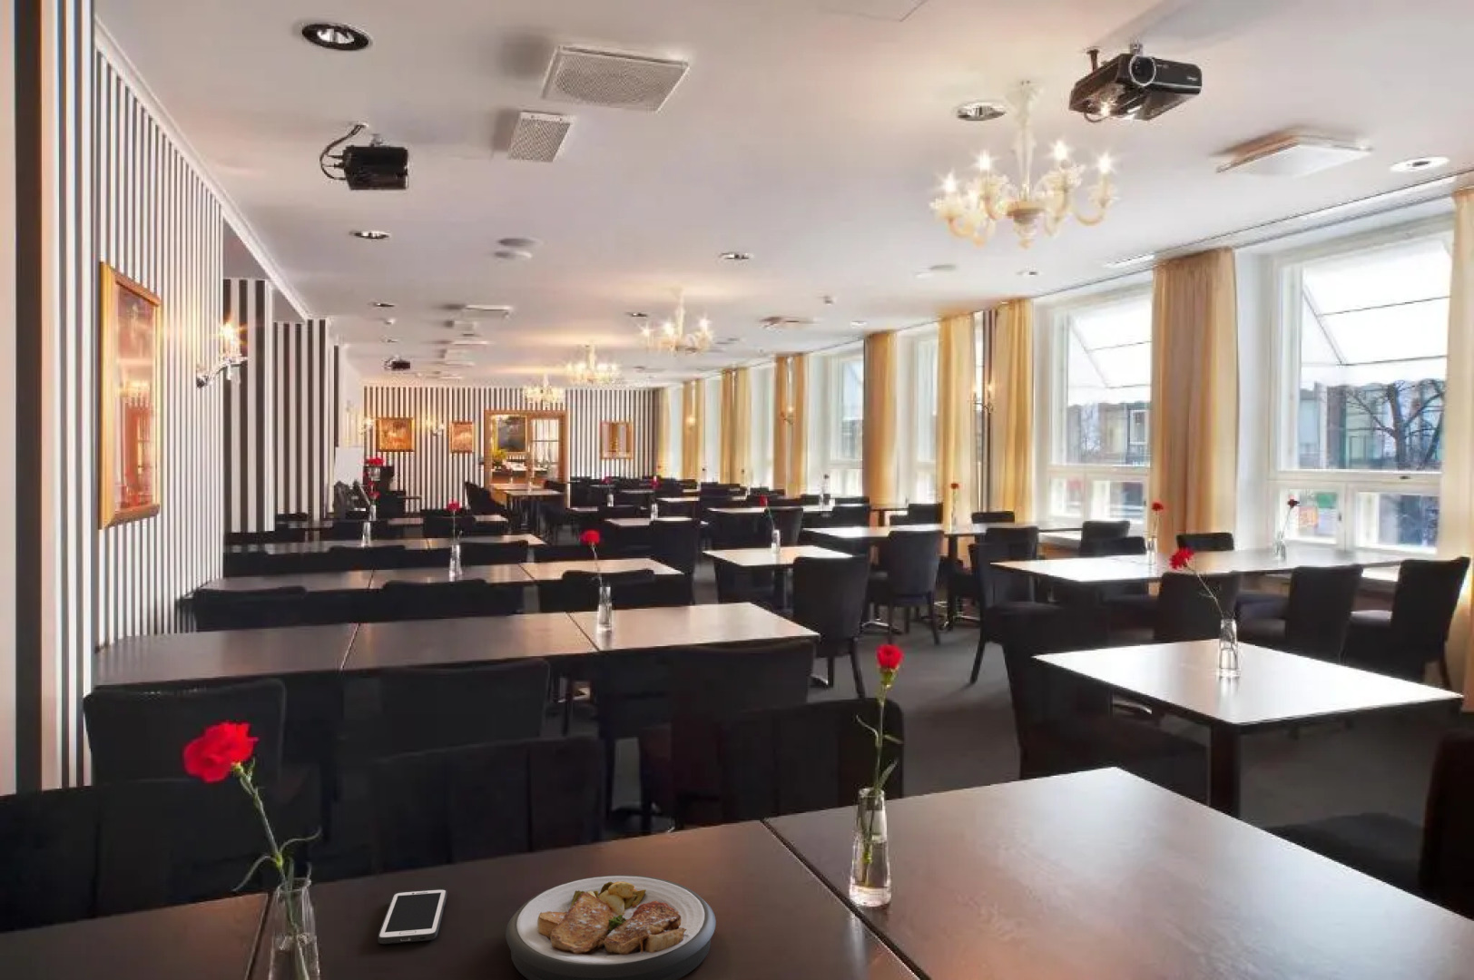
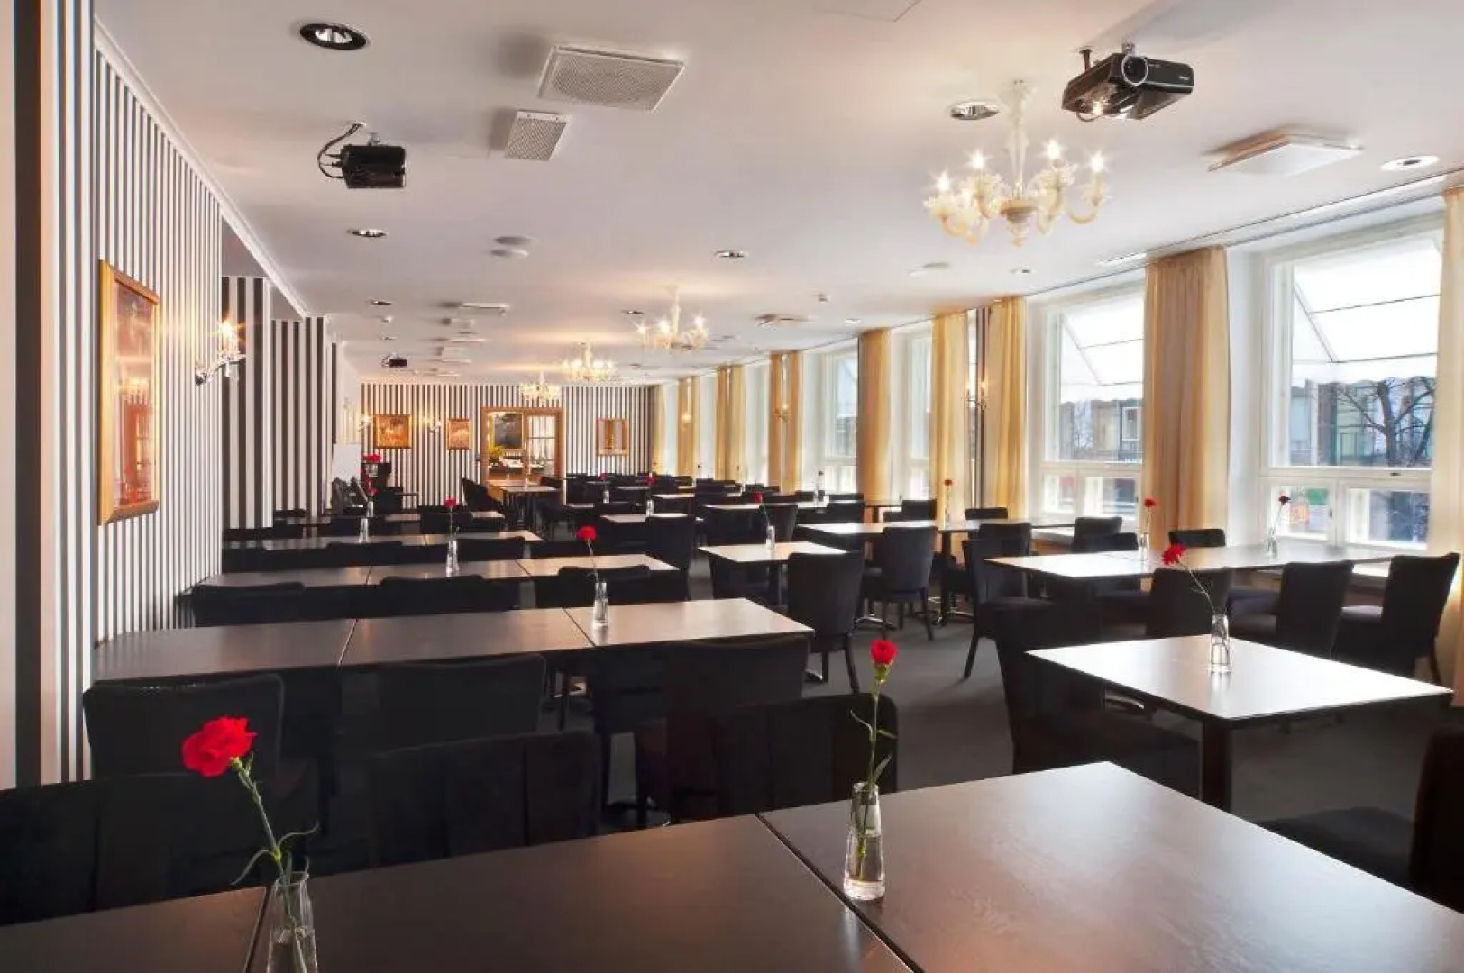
- cell phone [377,887,447,945]
- plate [505,874,717,980]
